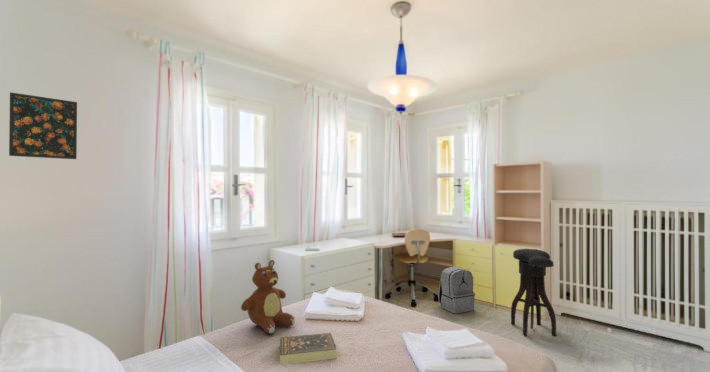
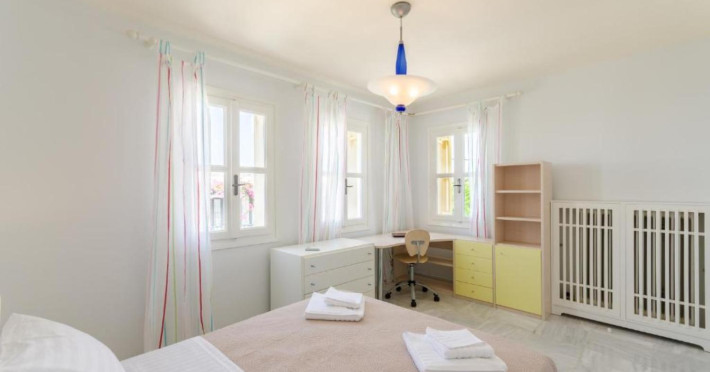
- stool [510,248,557,337]
- book [279,332,338,365]
- teddy bear [240,259,296,335]
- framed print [8,91,78,160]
- backpack [438,266,476,315]
